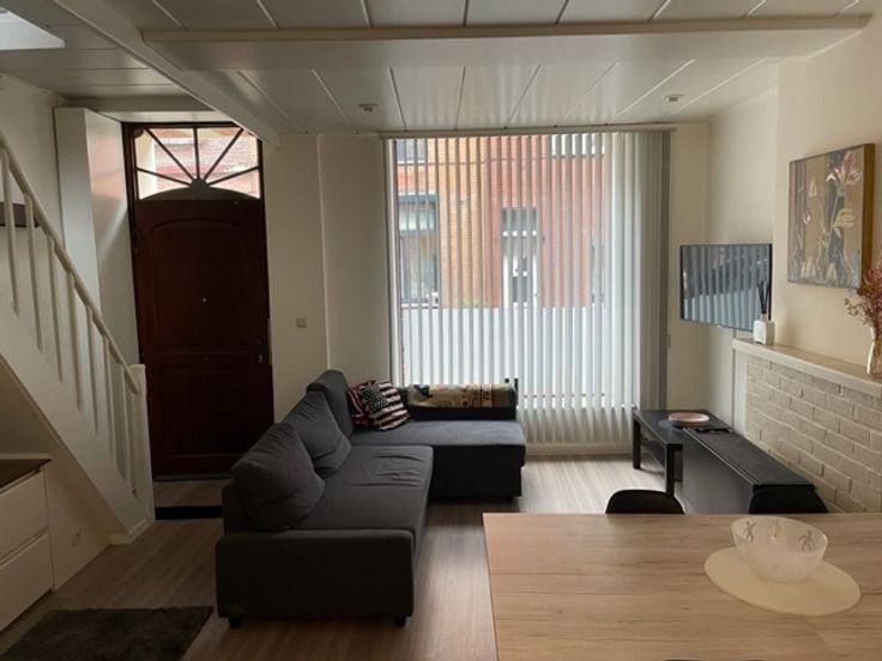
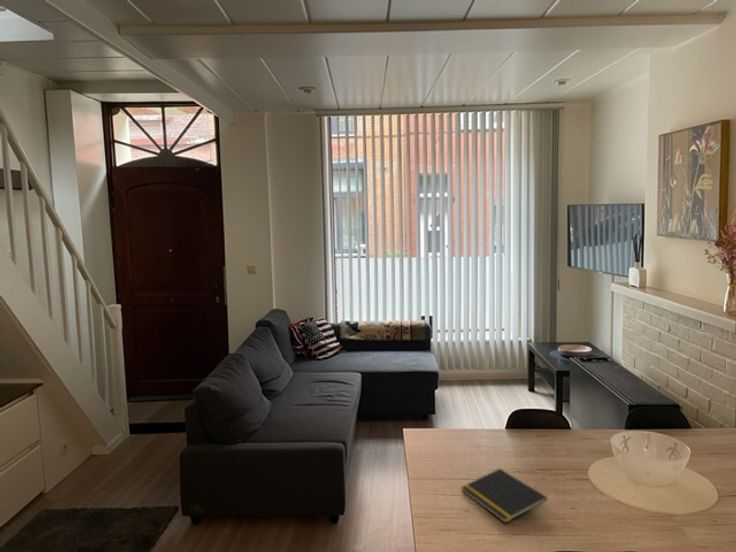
+ notepad [460,468,548,524]
